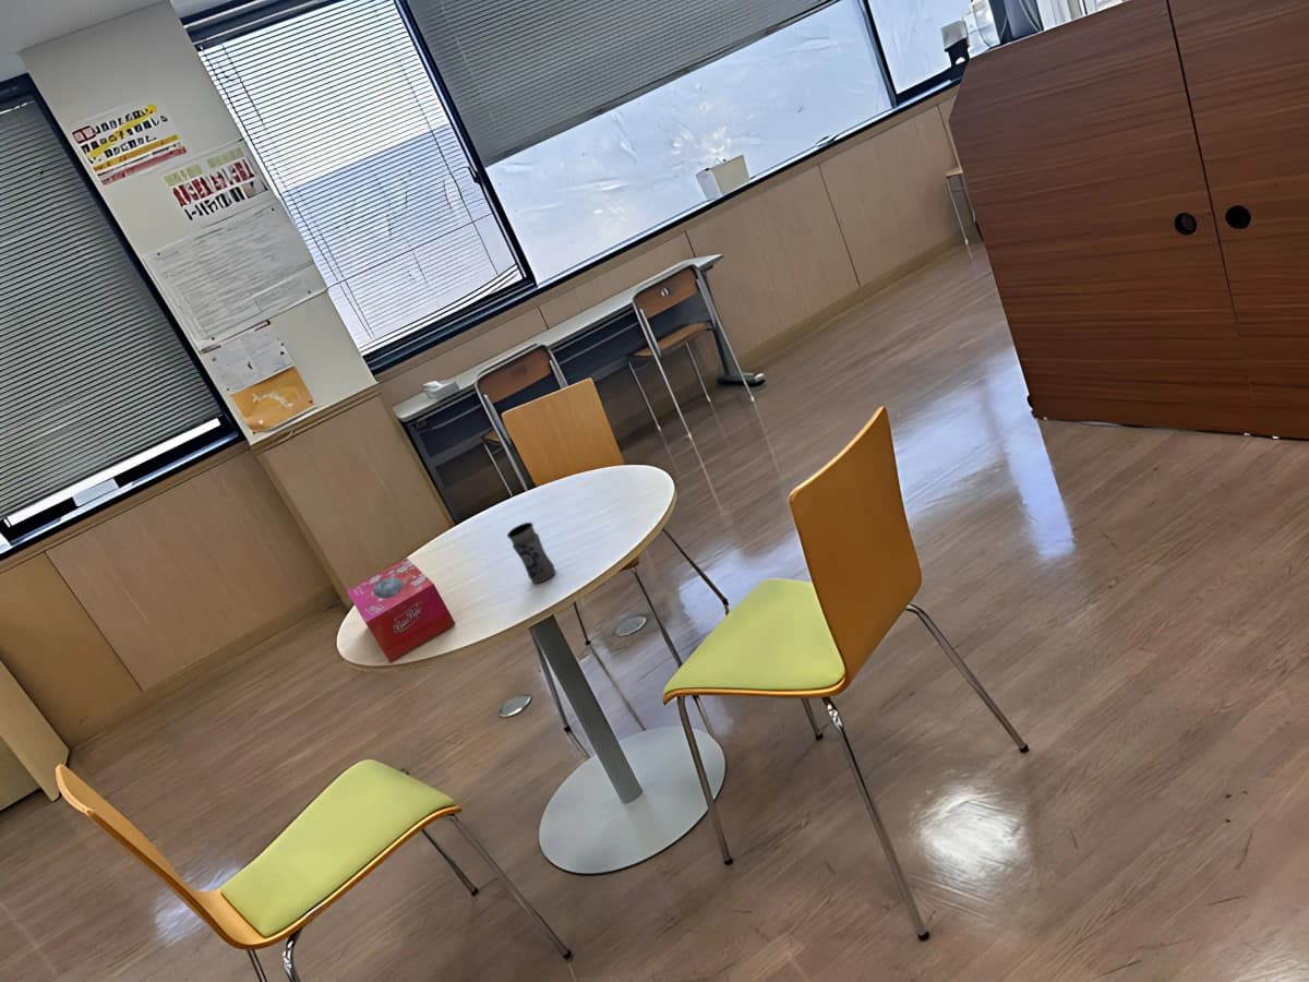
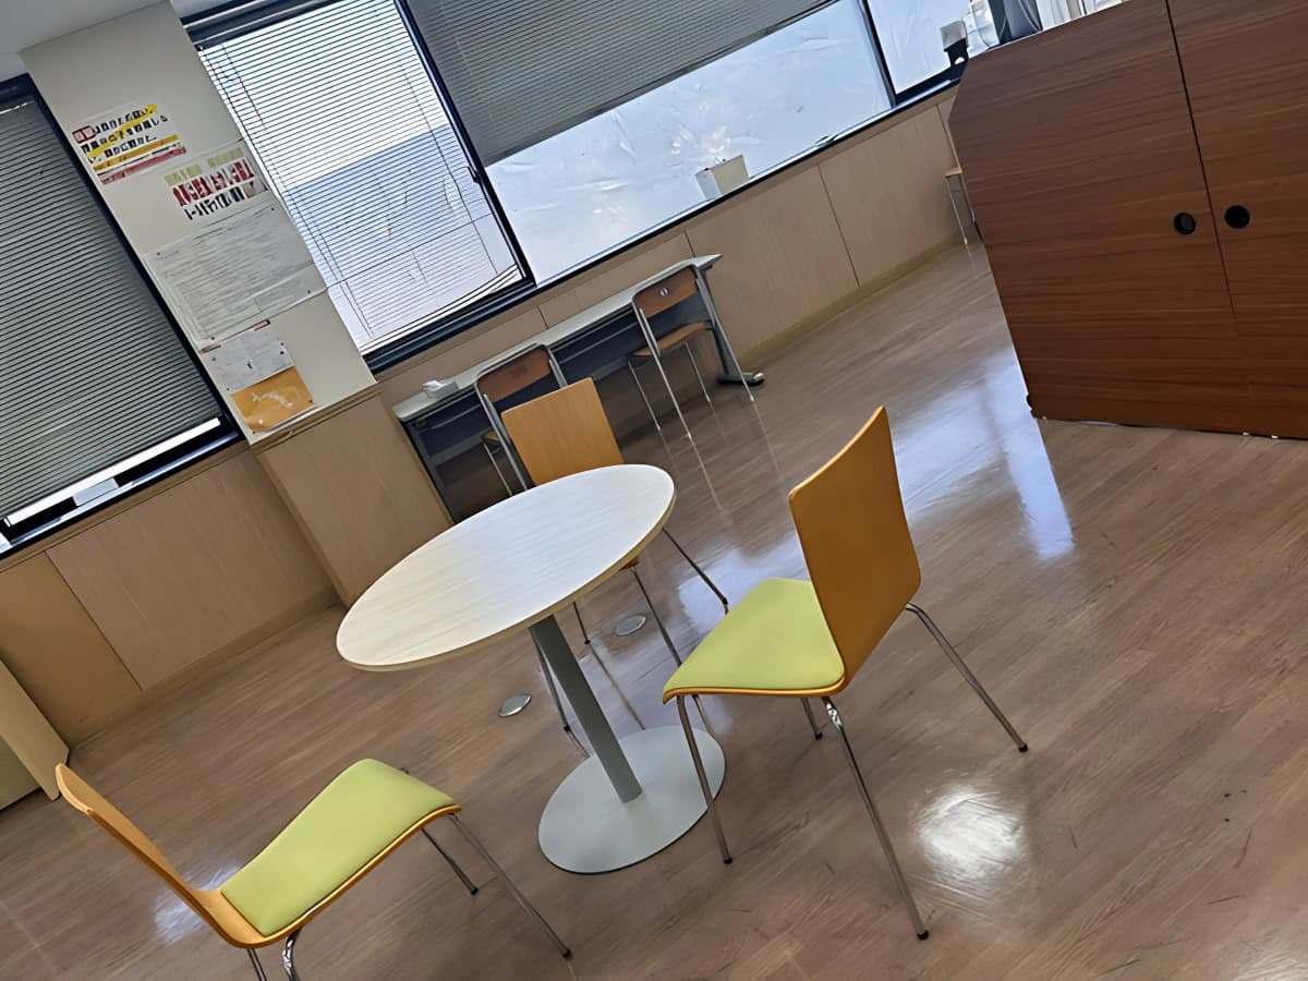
- jar [506,522,556,584]
- tissue box [346,558,457,663]
